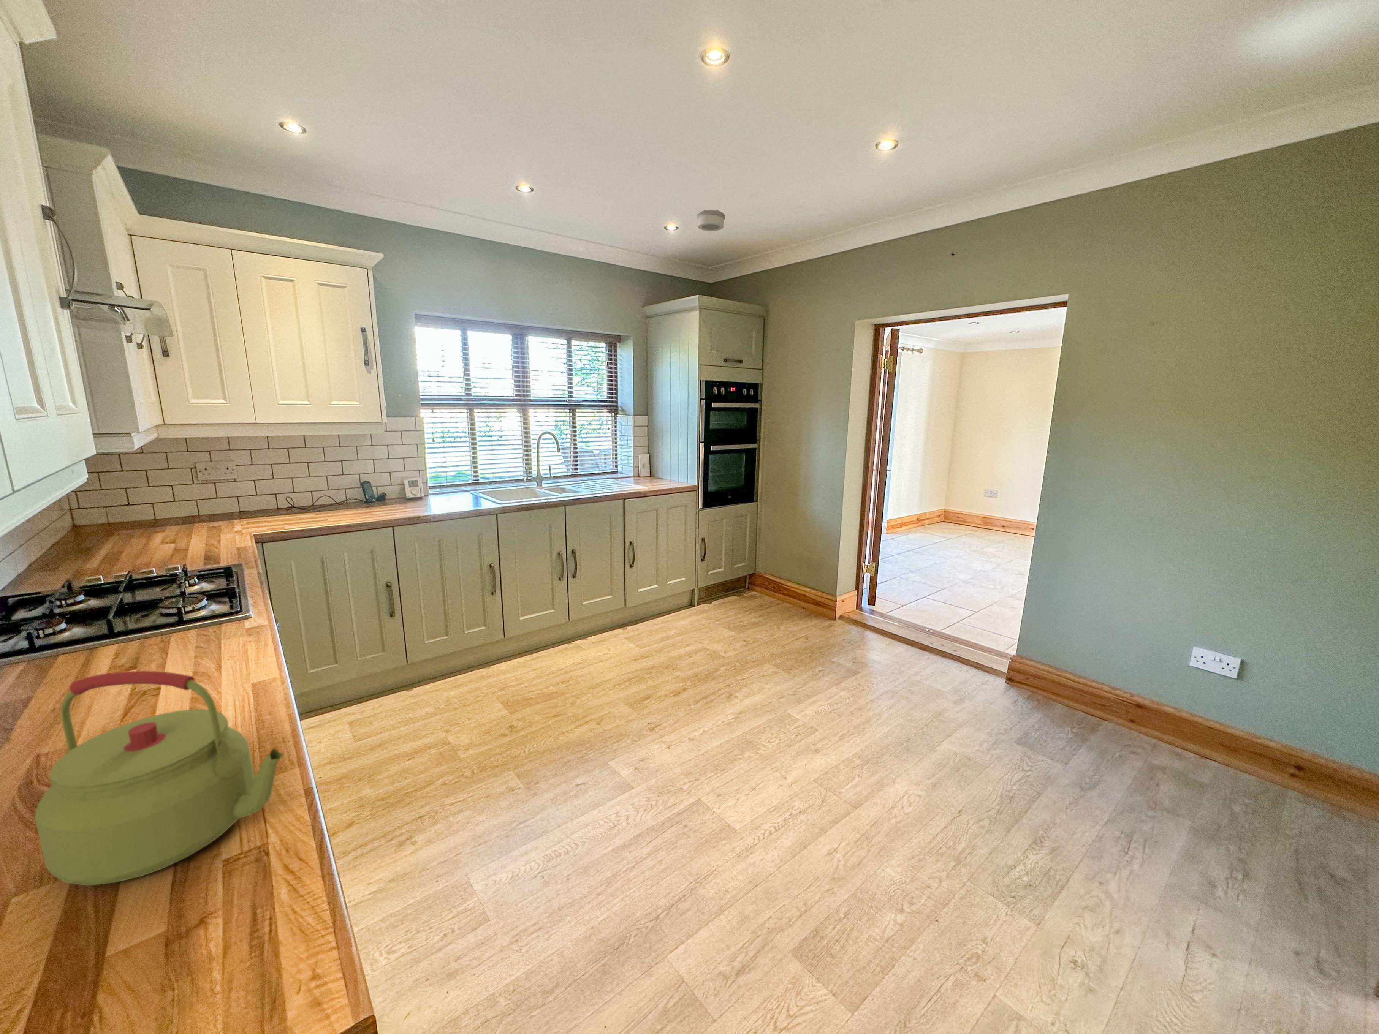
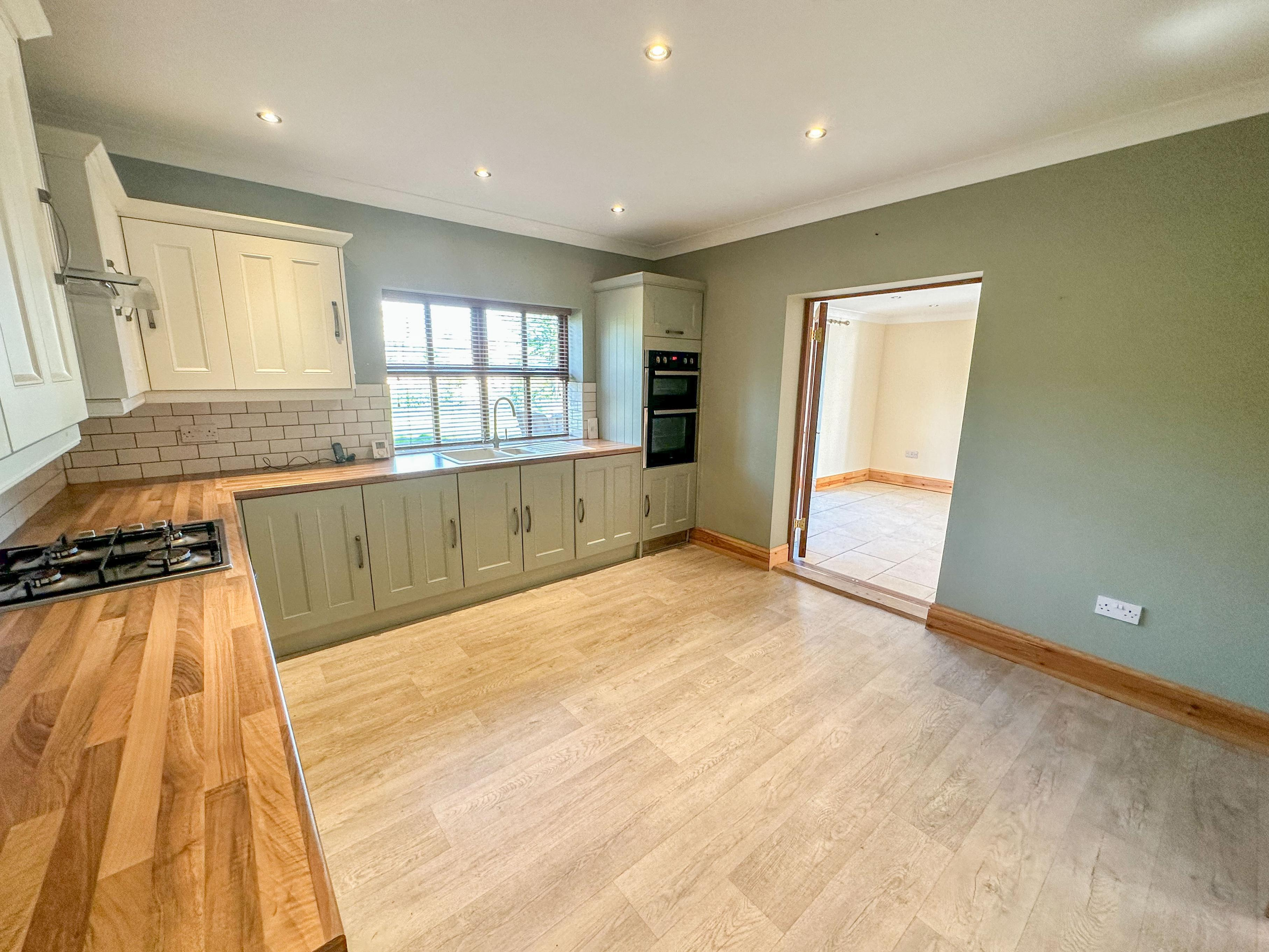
- smoke detector [697,209,726,231]
- kettle [35,670,284,886]
